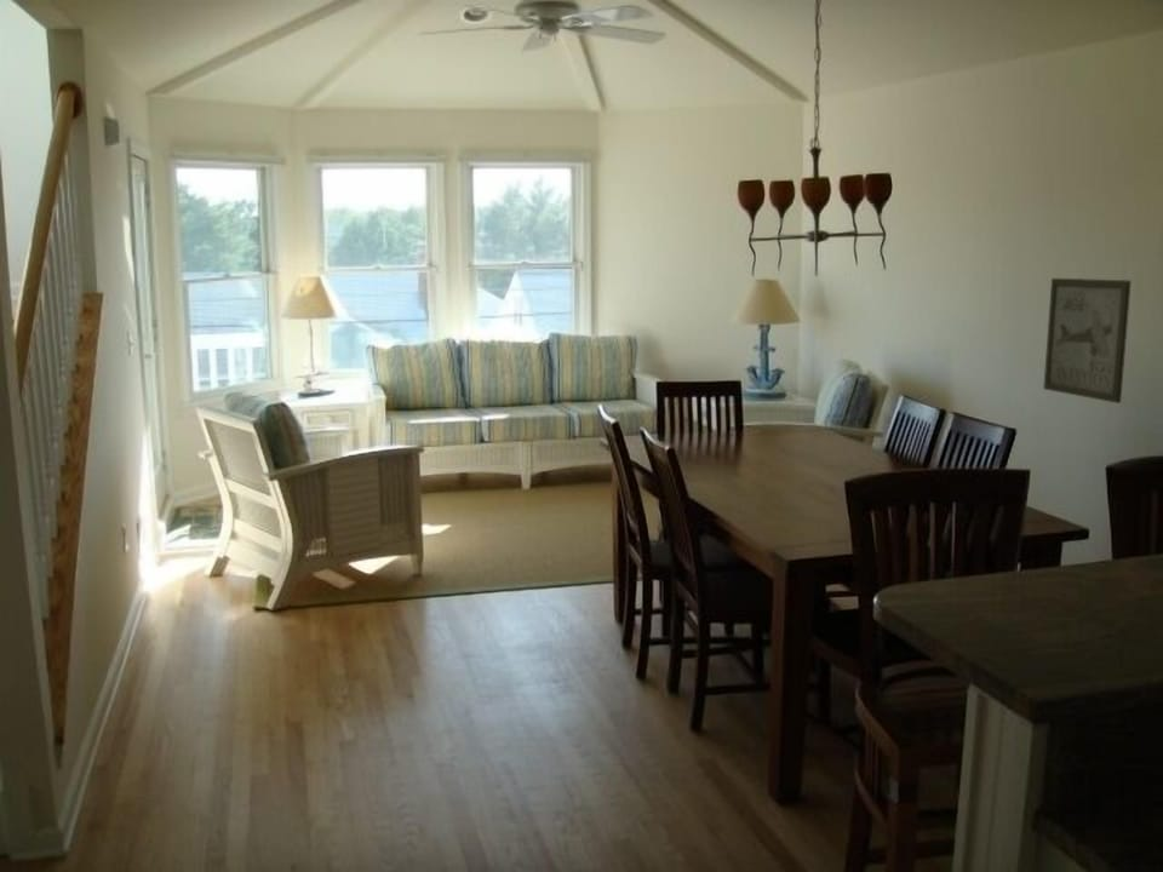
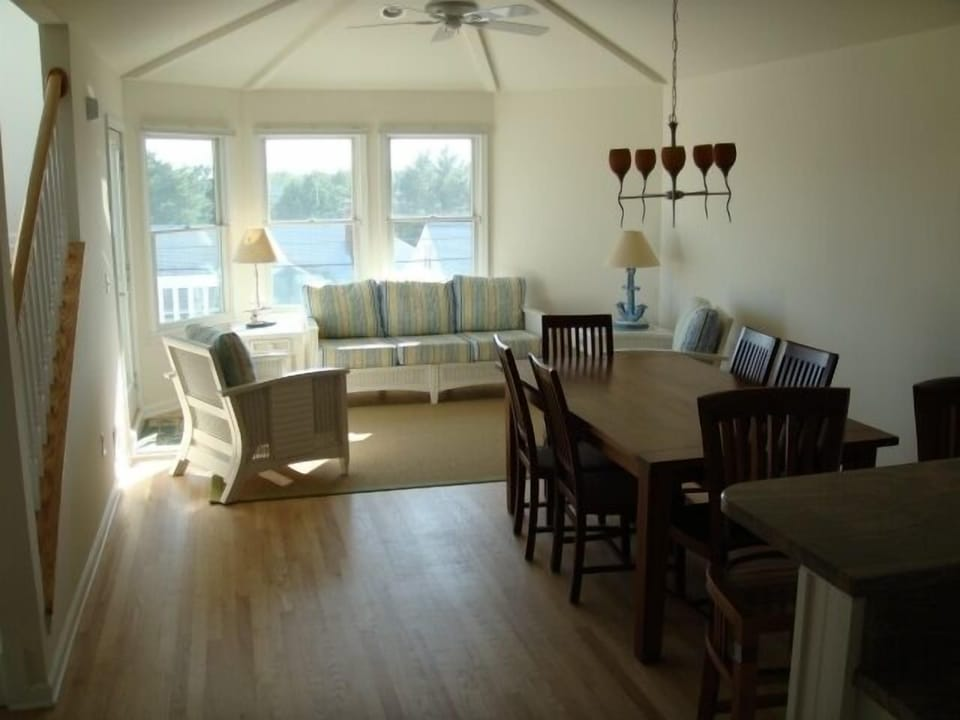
- wall art [1042,277,1133,405]
